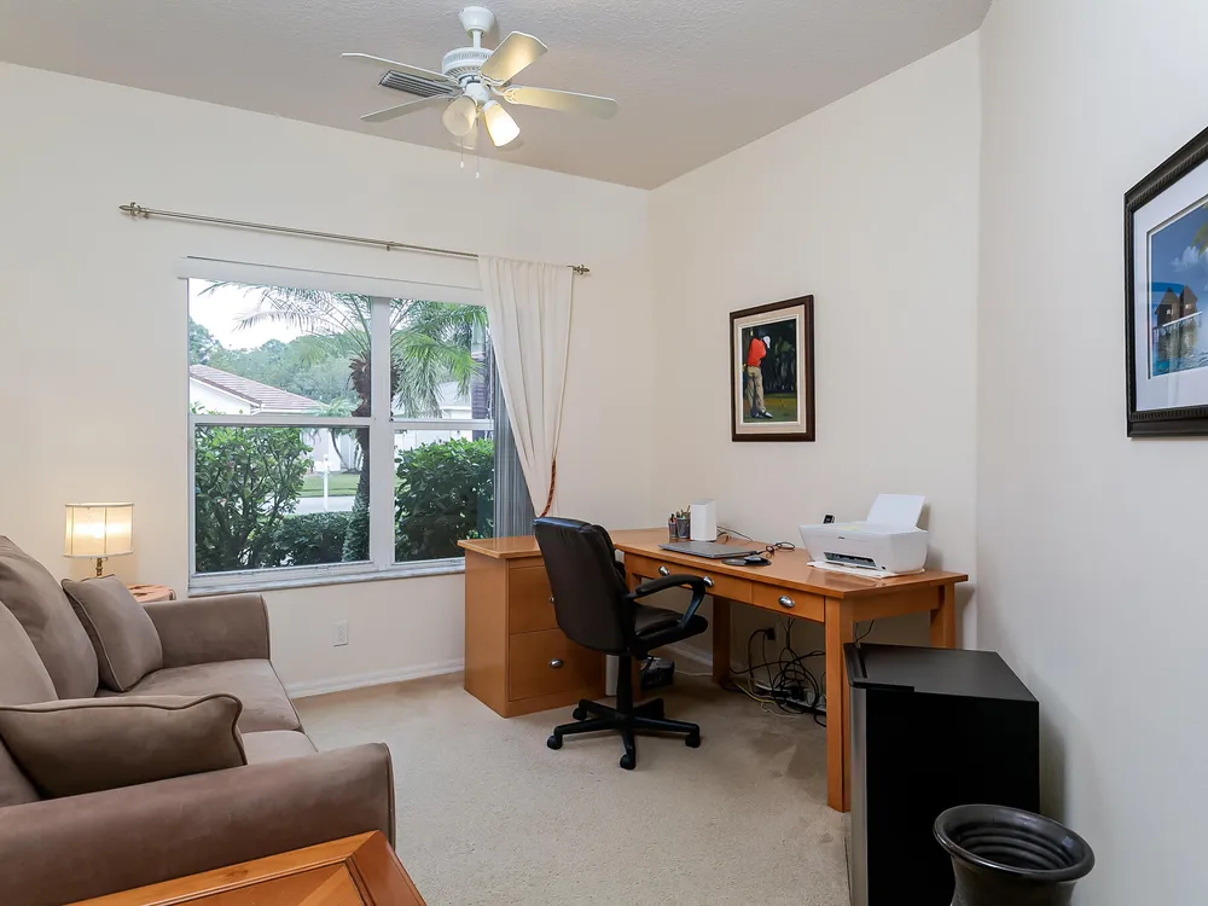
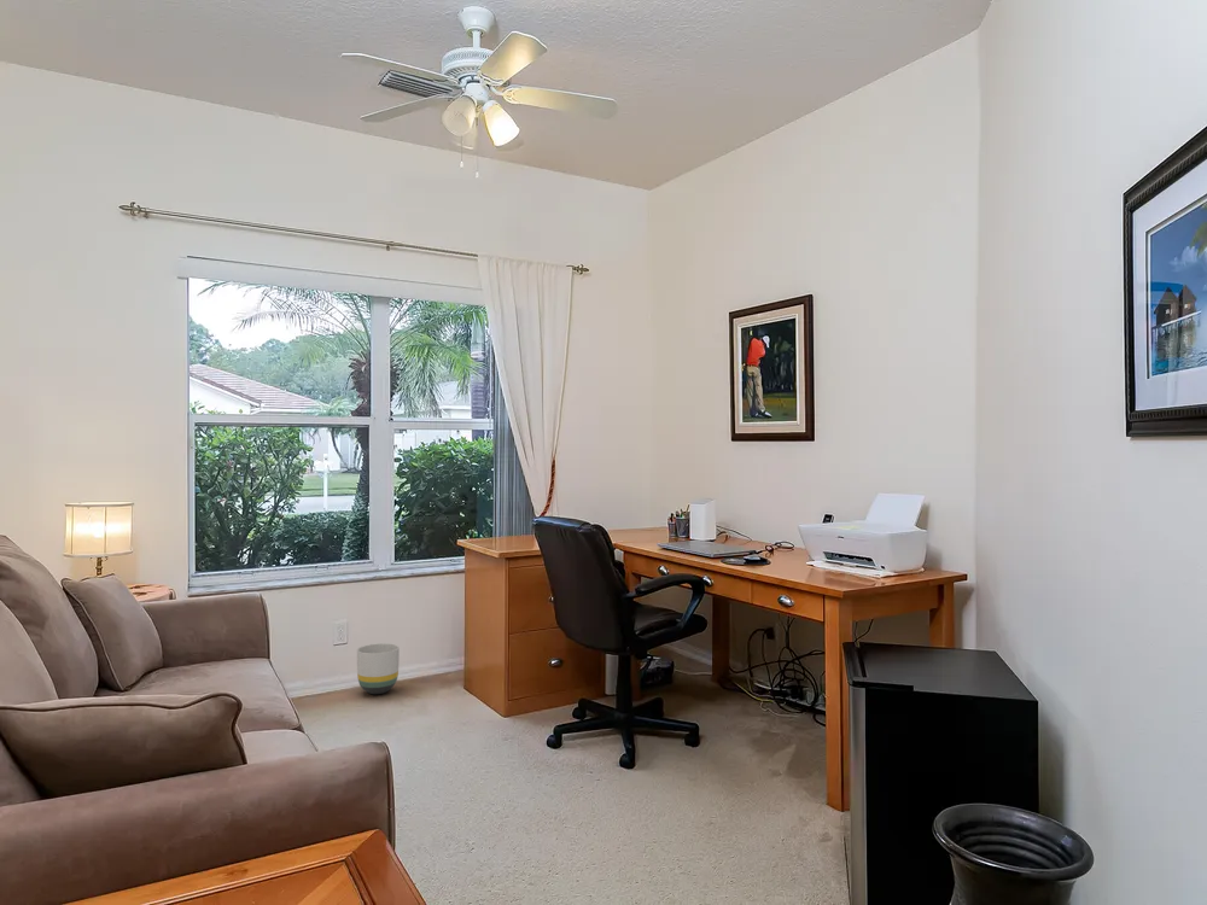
+ planter [356,642,401,695]
